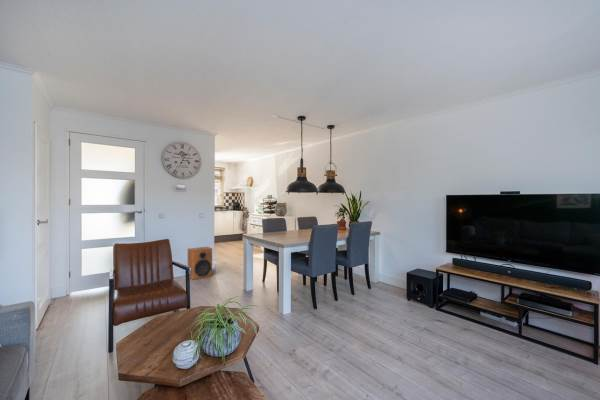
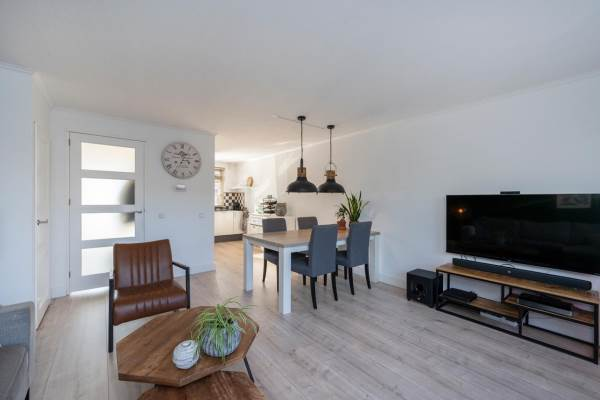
- speaker [187,246,213,280]
